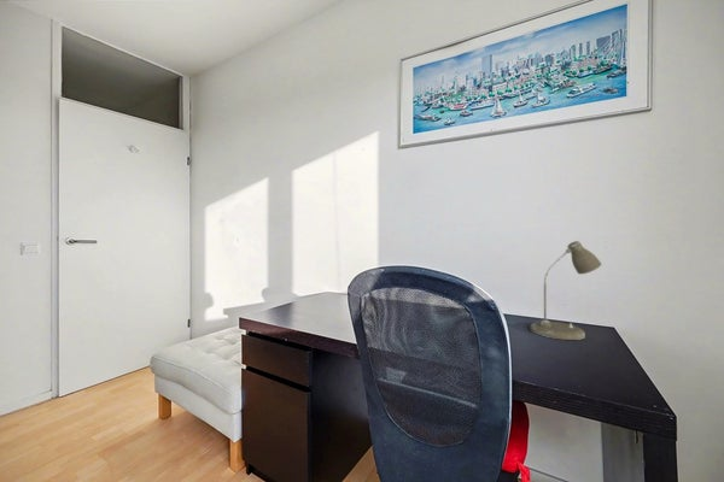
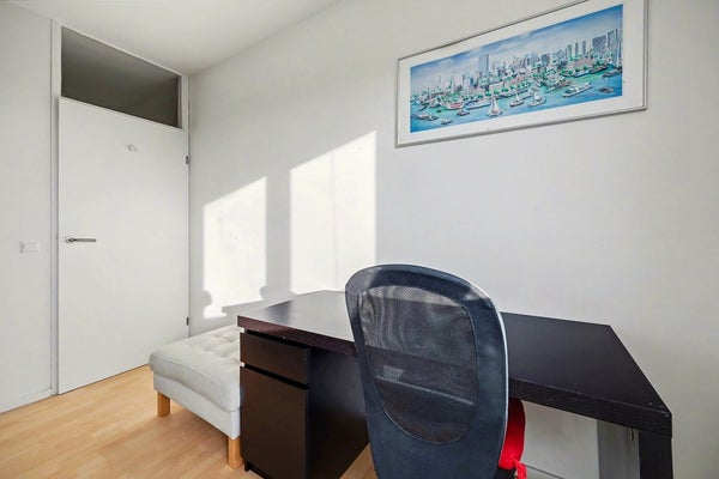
- desk lamp [529,240,603,341]
